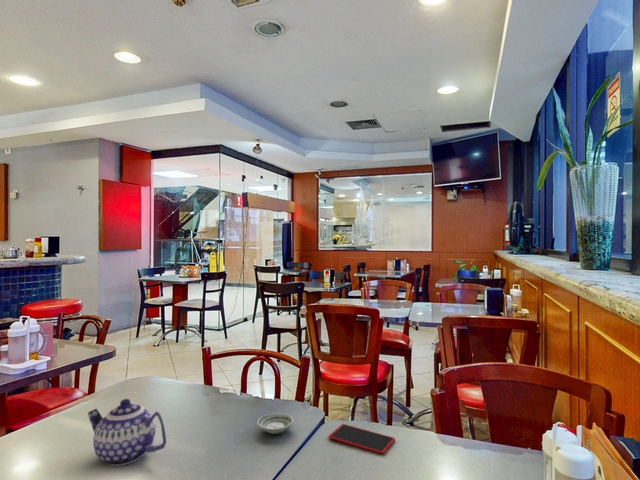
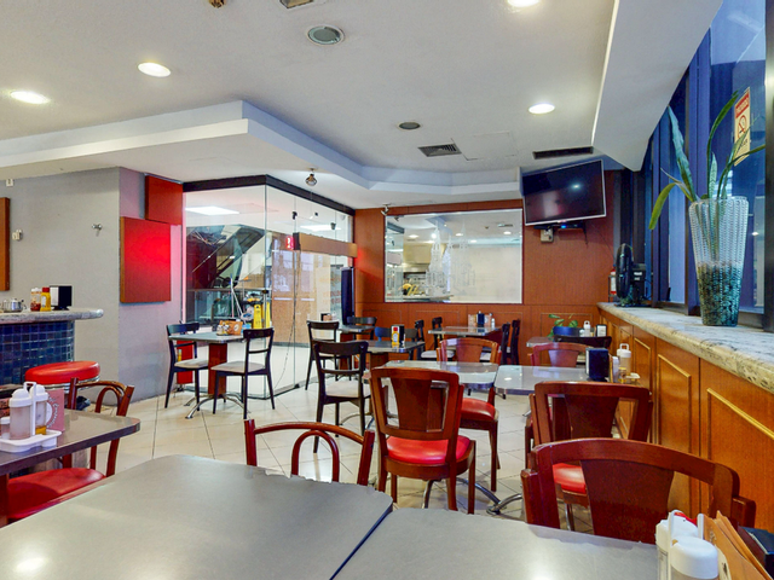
- saucer [256,412,295,435]
- smartphone [327,423,396,455]
- teapot [87,398,168,467]
